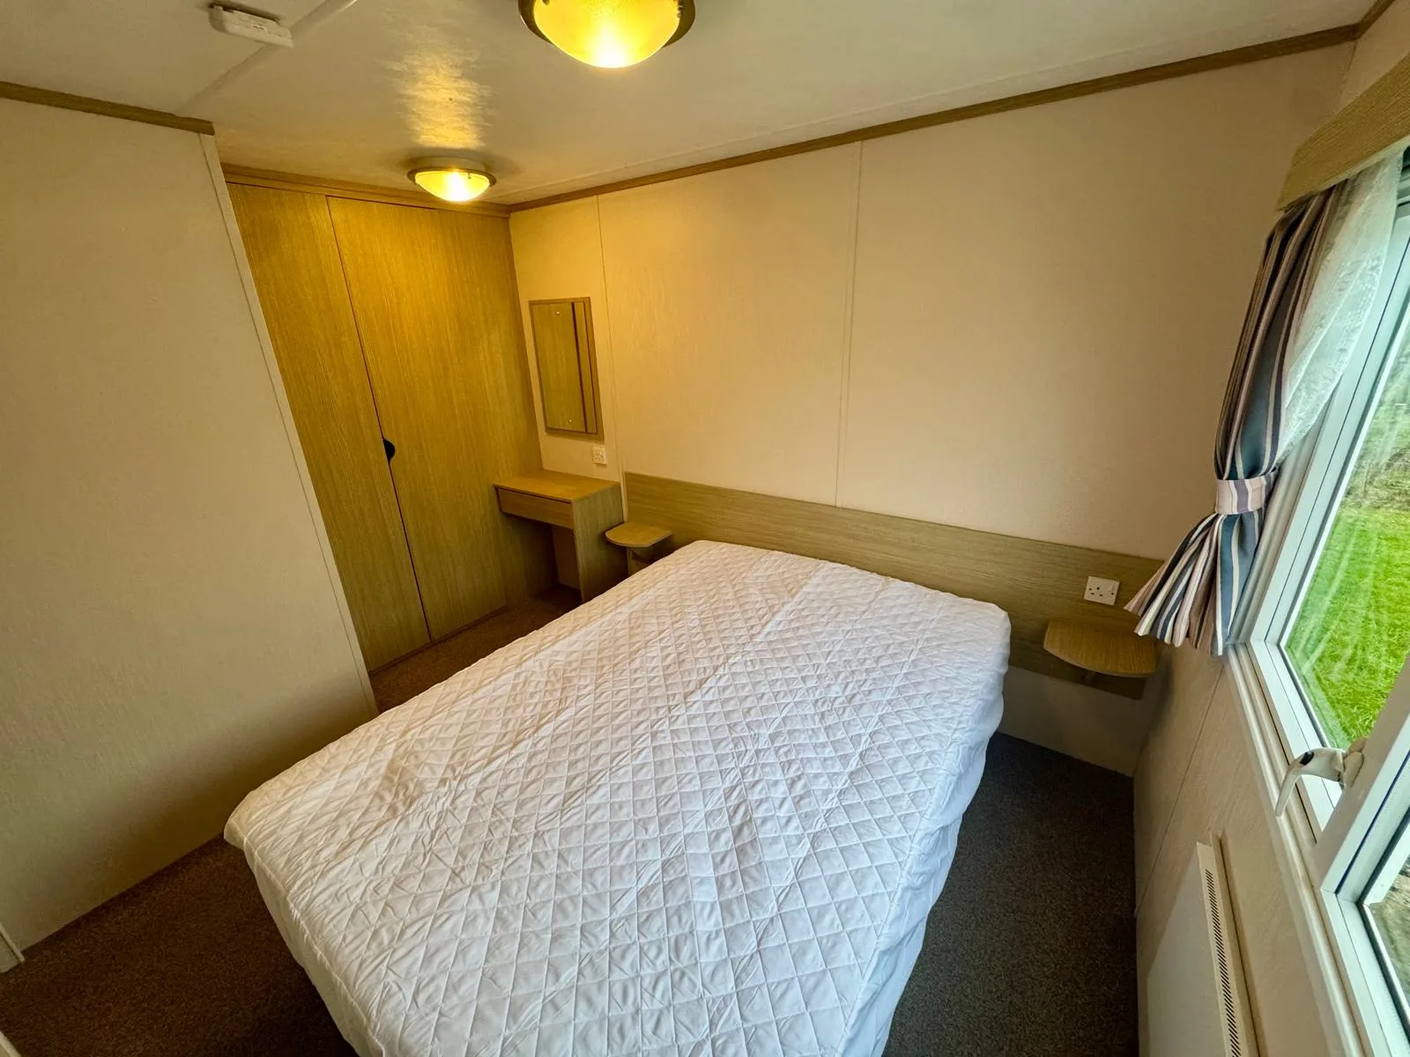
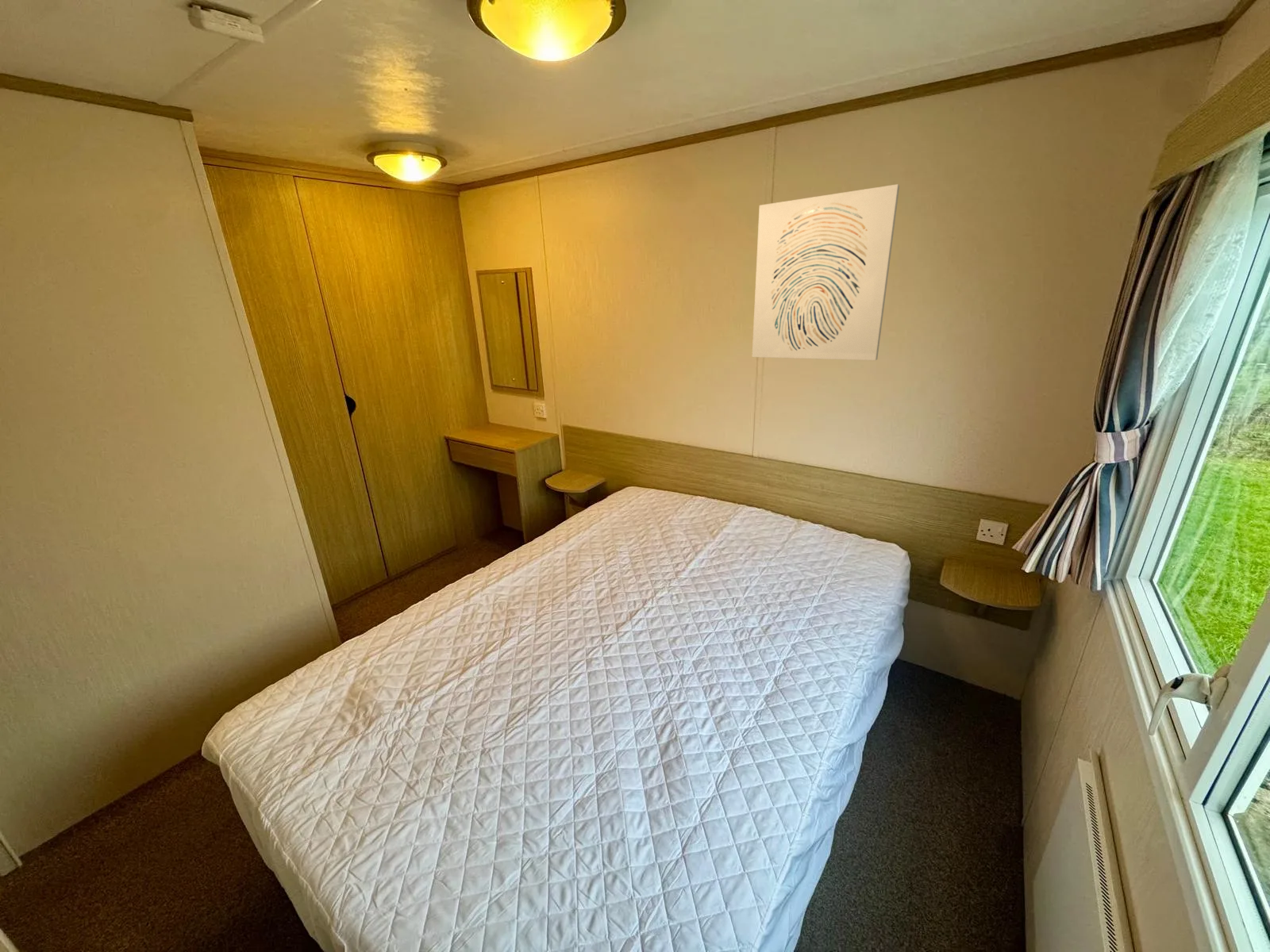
+ wall art [752,183,900,361]
